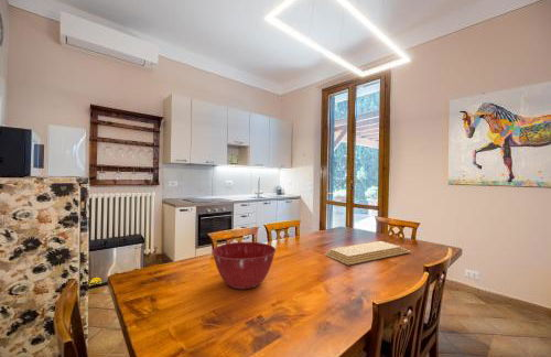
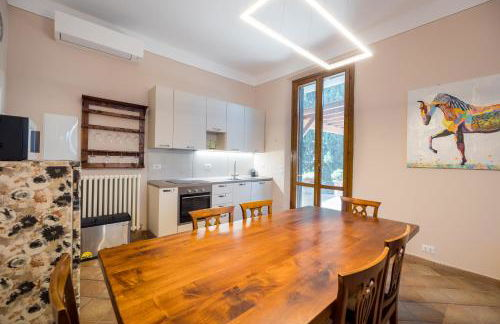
- mixing bowl [210,241,277,290]
- cutting board [324,240,411,266]
